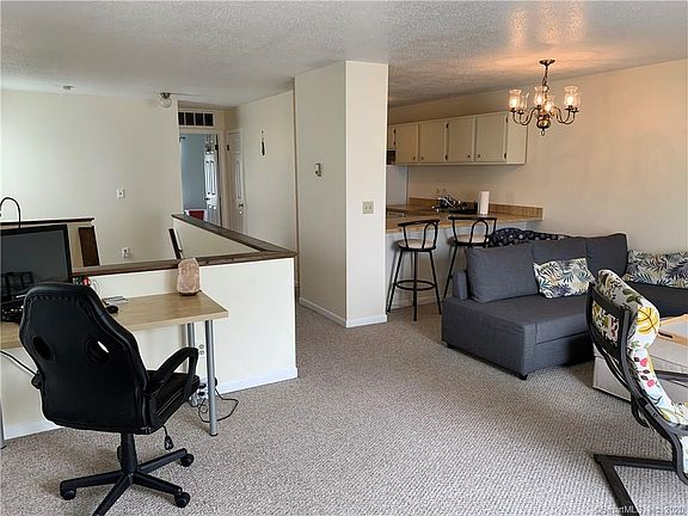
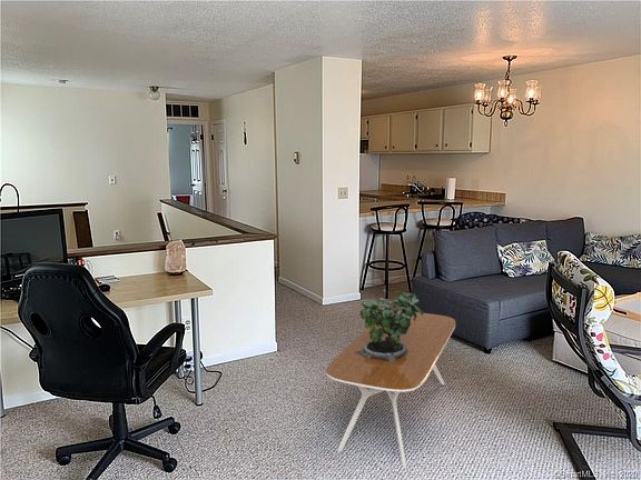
+ potted plant [355,288,424,363]
+ coffee table [325,310,456,469]
